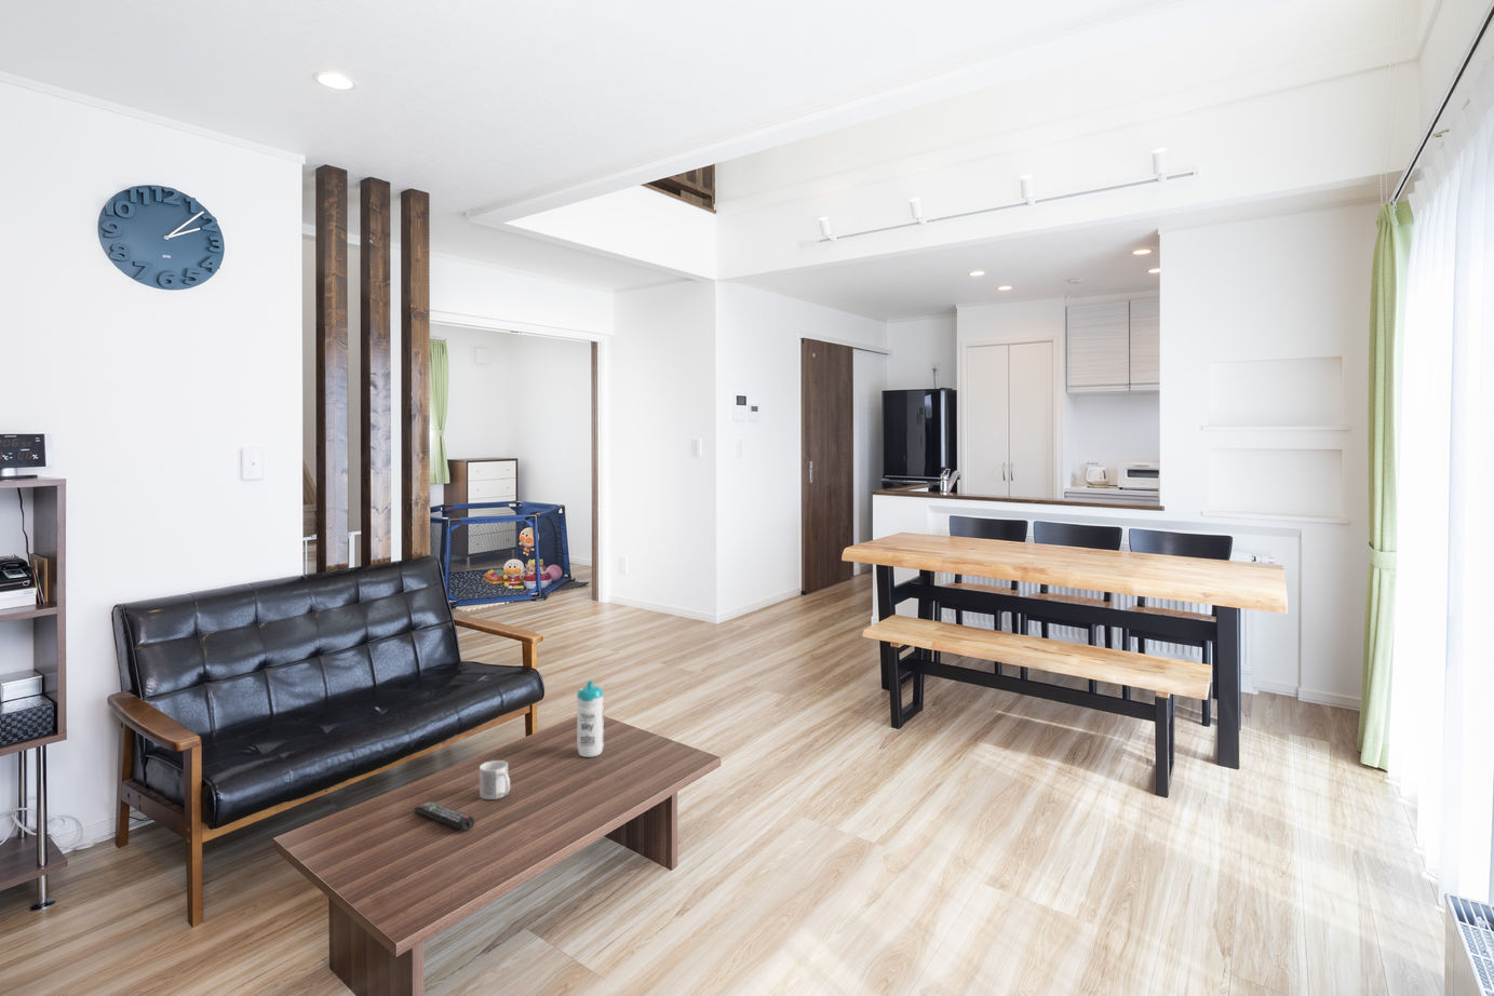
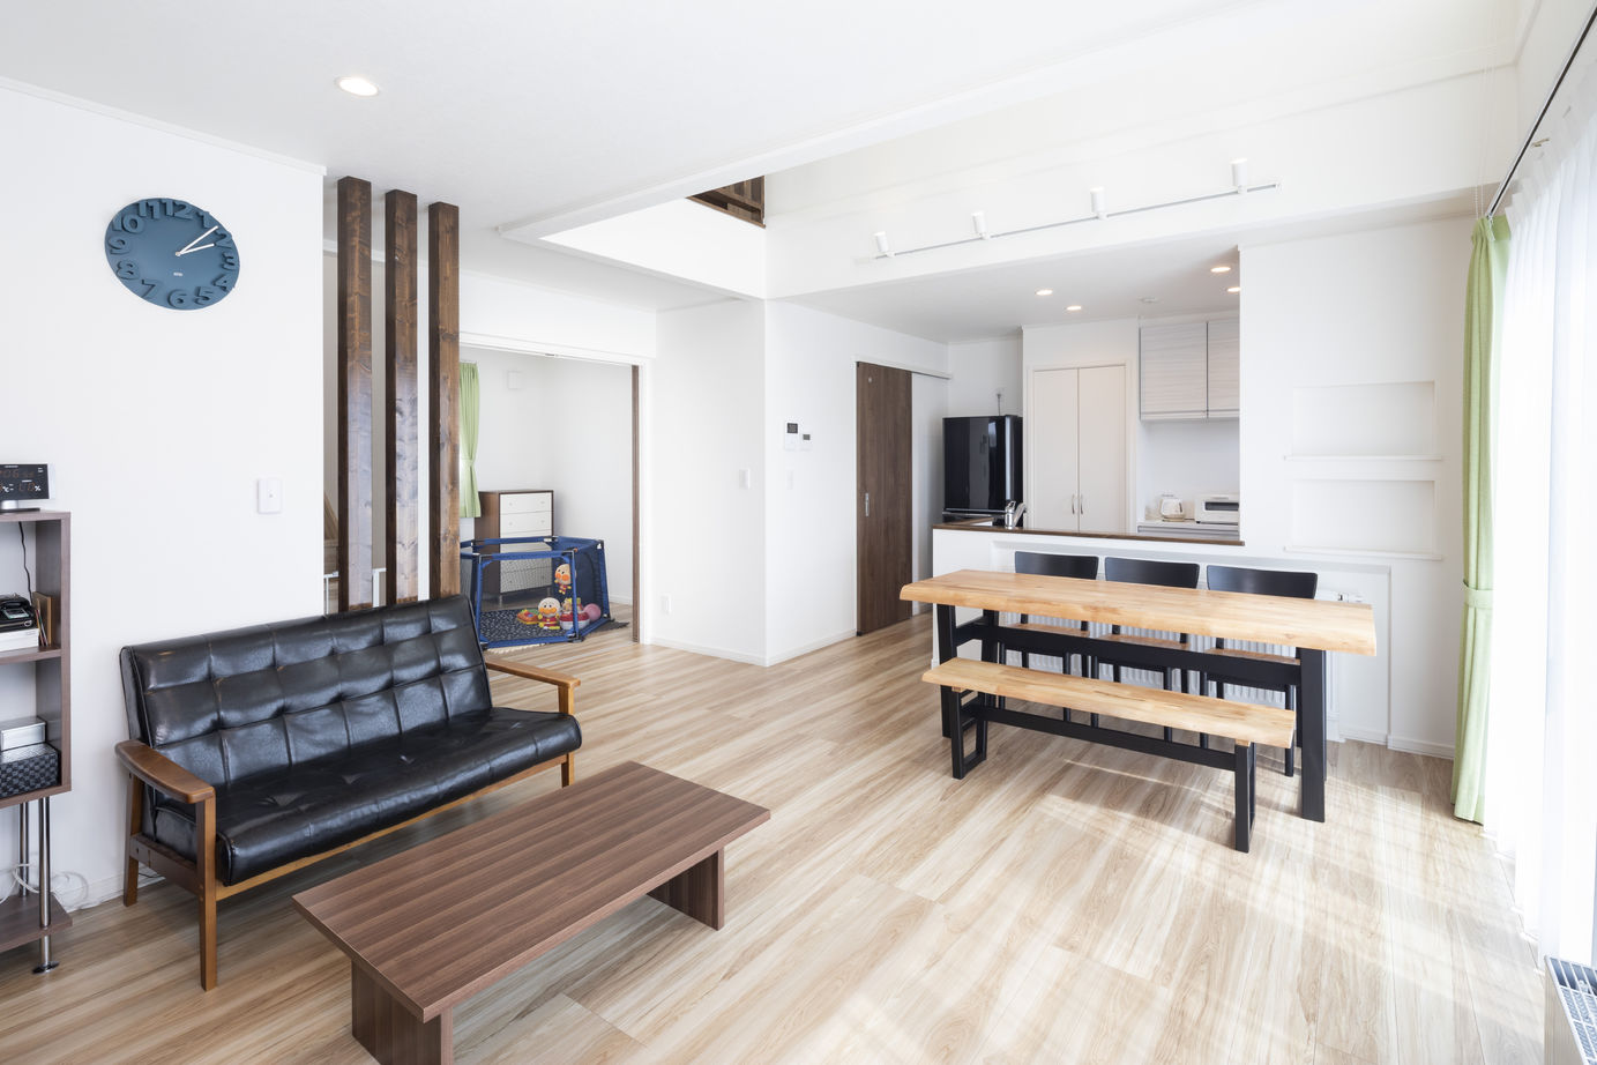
- mug [479,759,511,800]
- water bottle [576,679,605,758]
- remote control [412,800,476,831]
